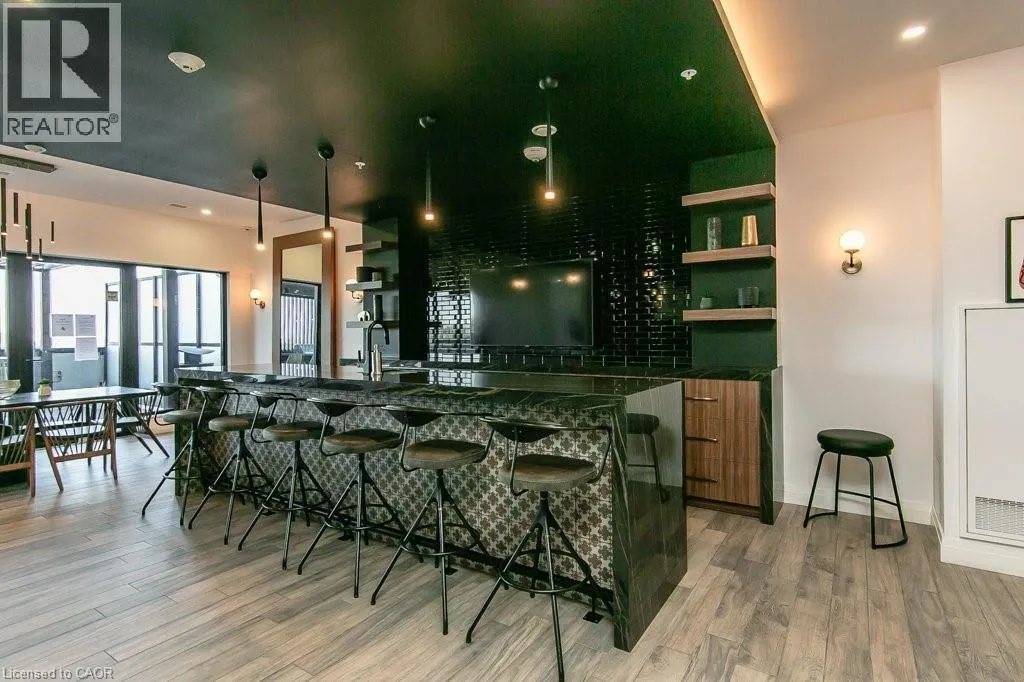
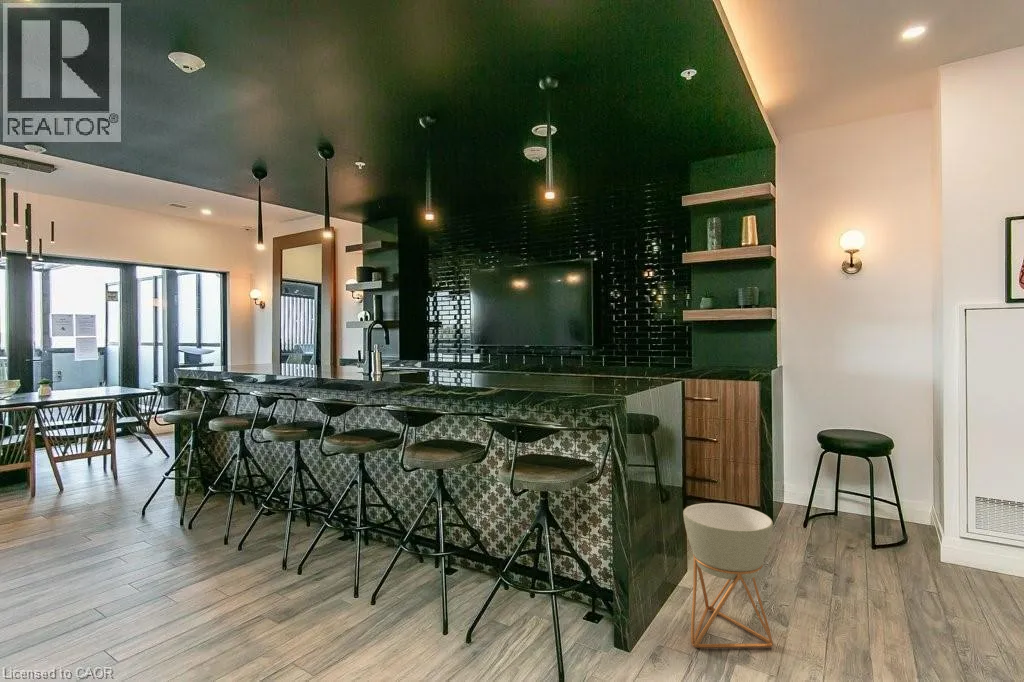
+ planter [682,502,774,649]
